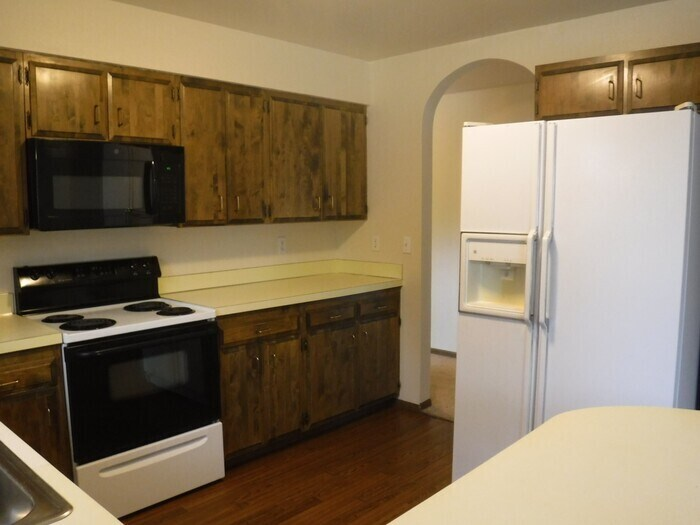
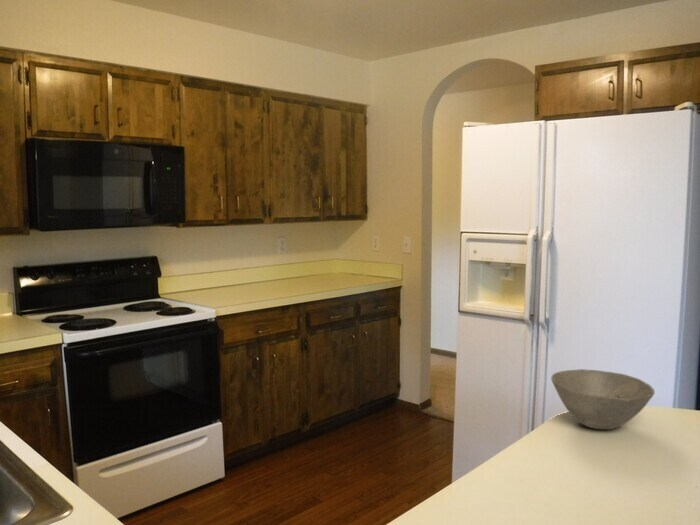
+ bowl [550,368,656,430]
